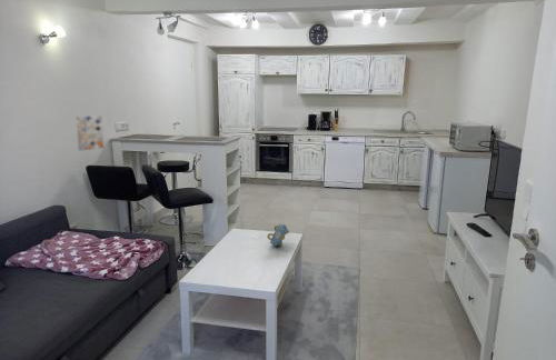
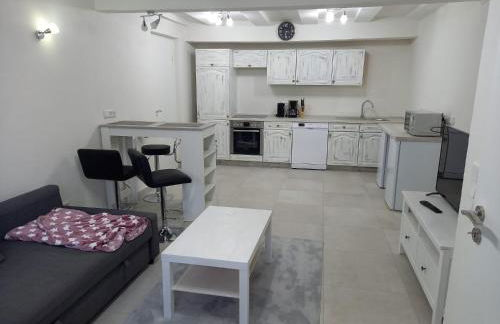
- wall art [75,114,105,151]
- decorative bowl [266,222,290,248]
